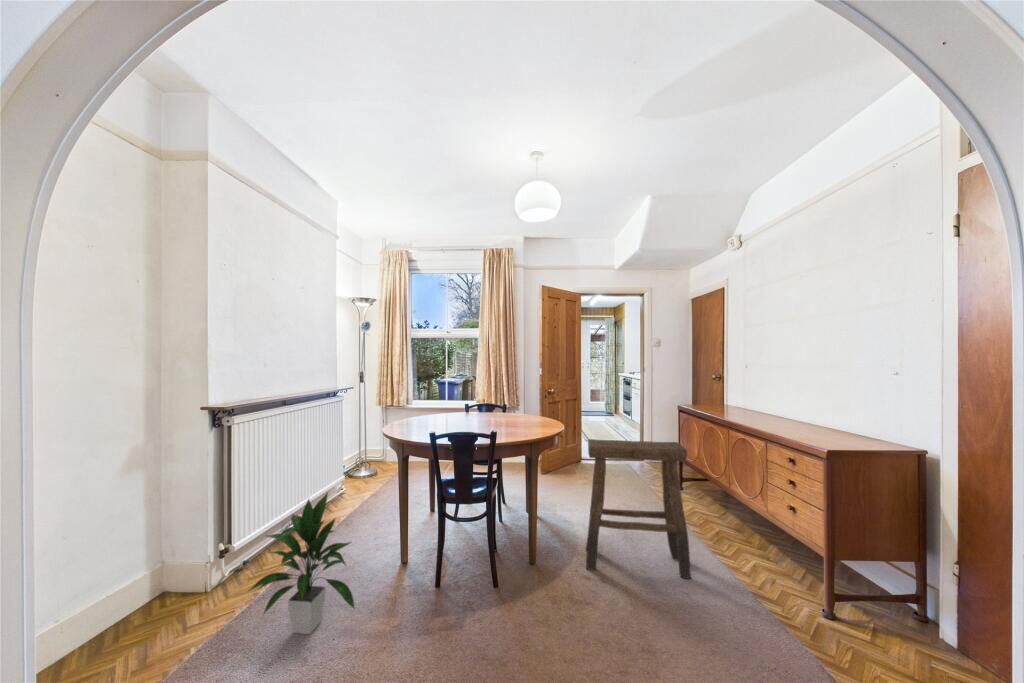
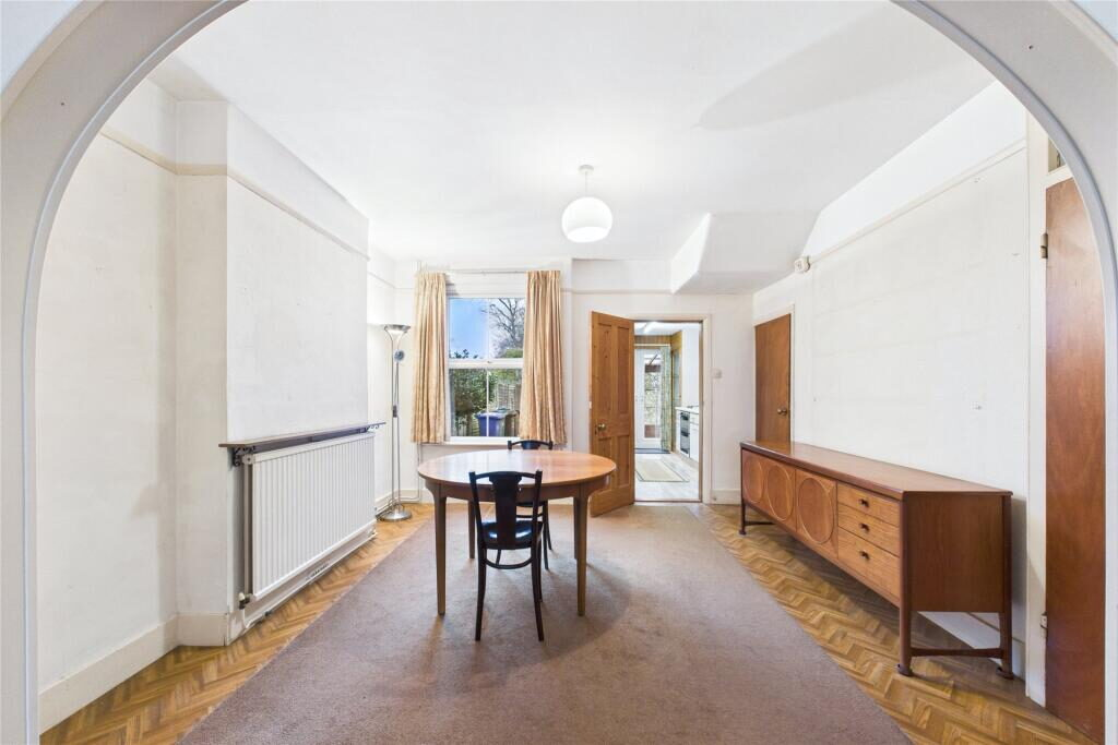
- stool [585,438,692,580]
- indoor plant [246,491,356,635]
